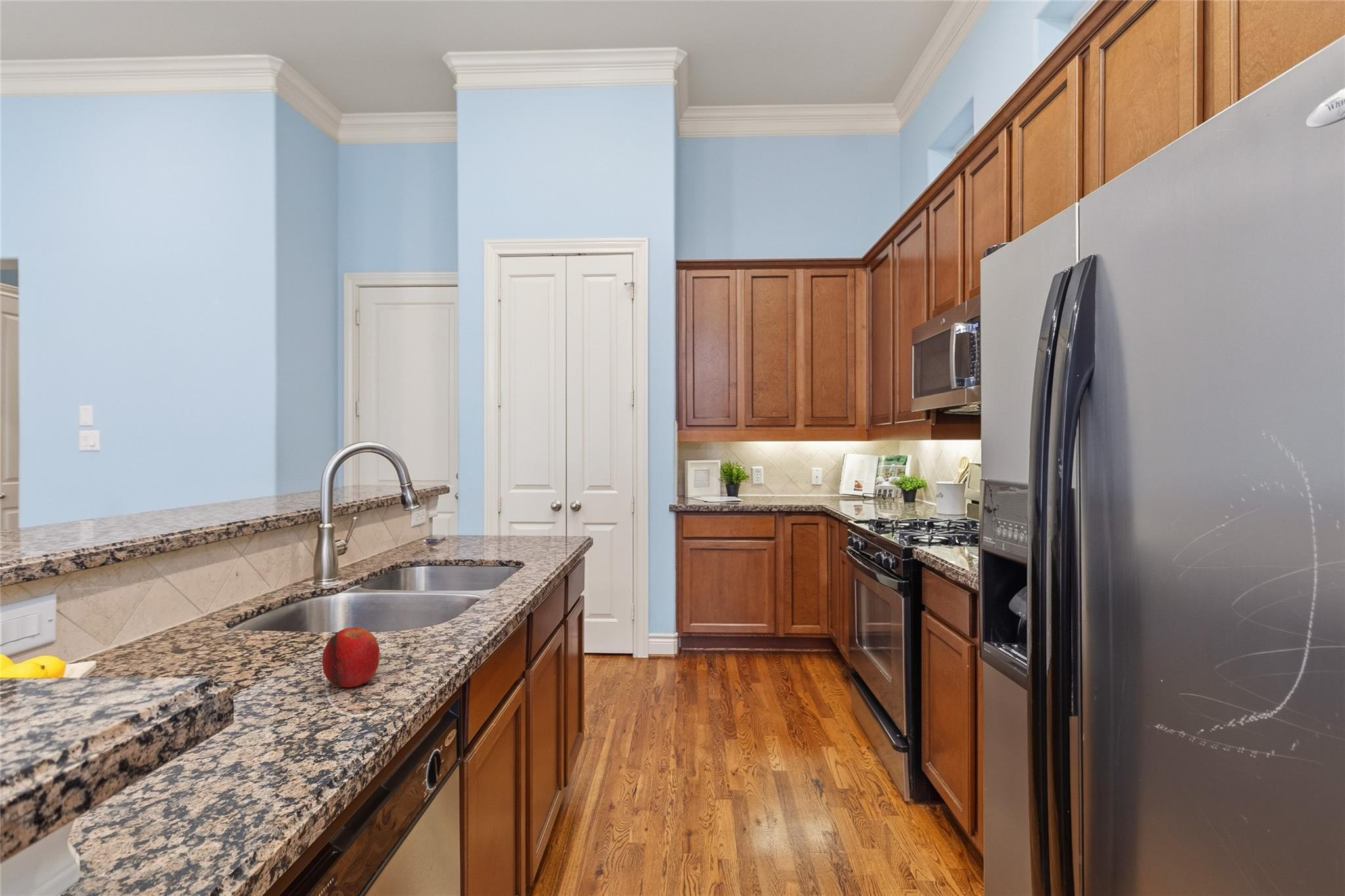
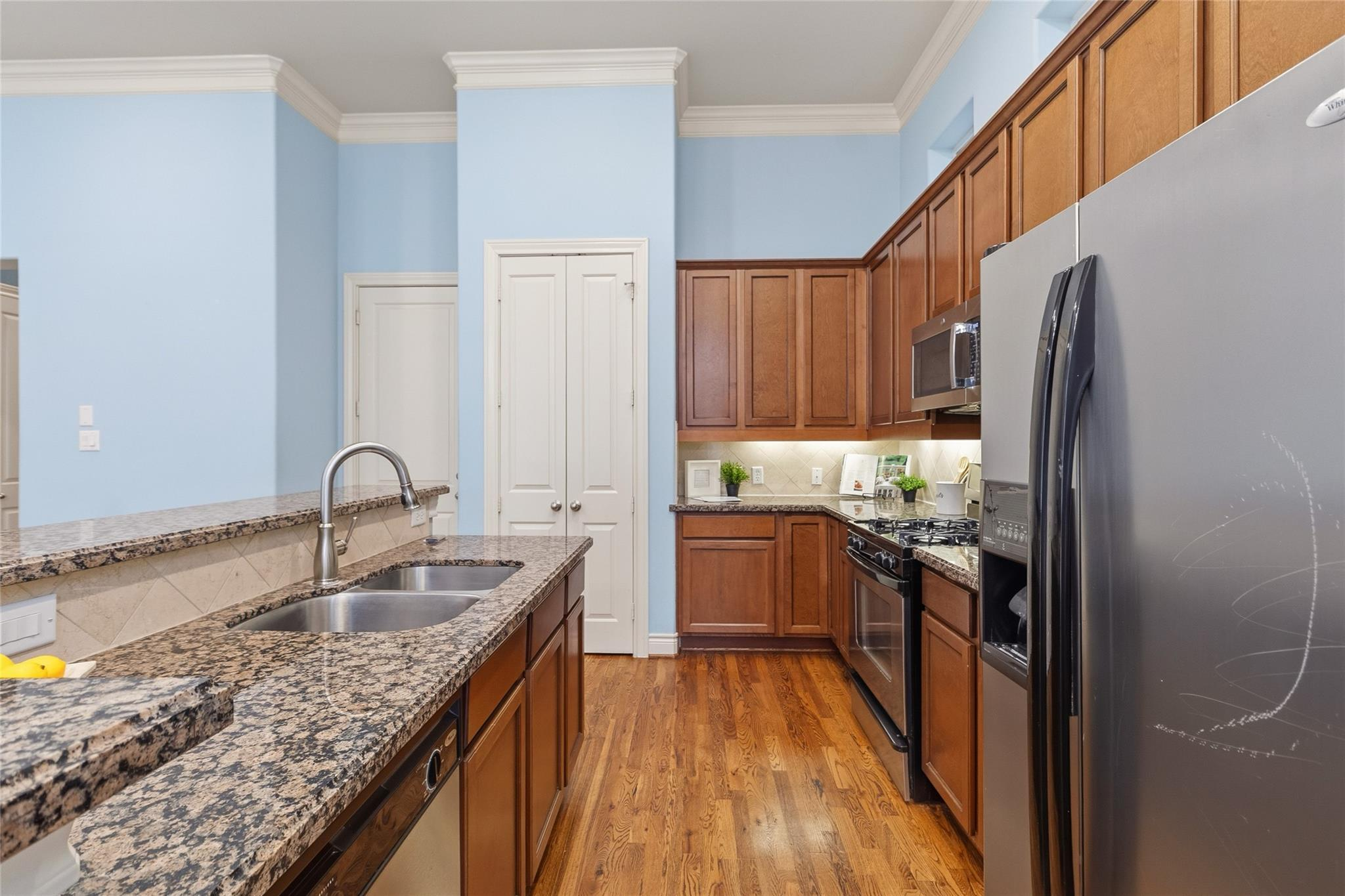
- fruit [322,627,380,688]
